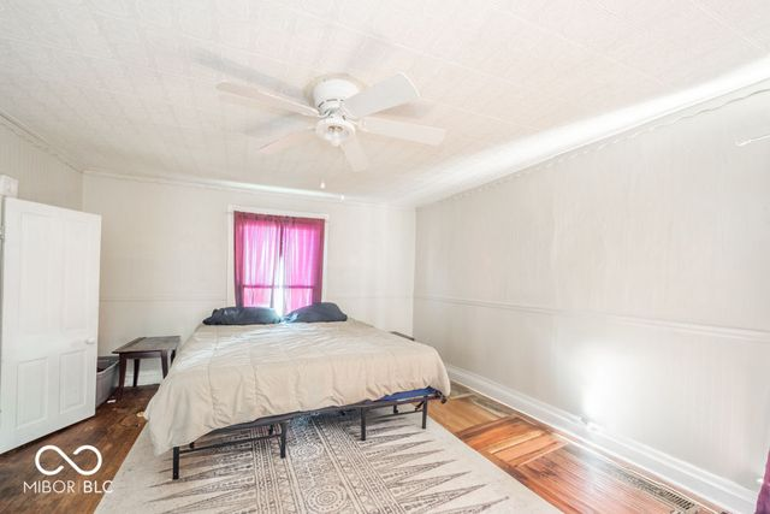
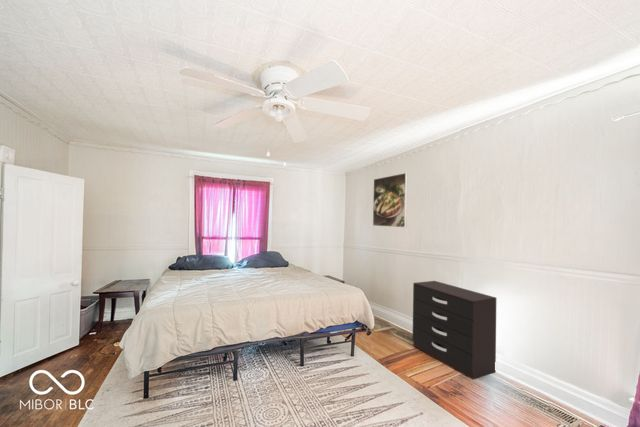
+ dresser [411,280,497,381]
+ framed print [372,172,408,228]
